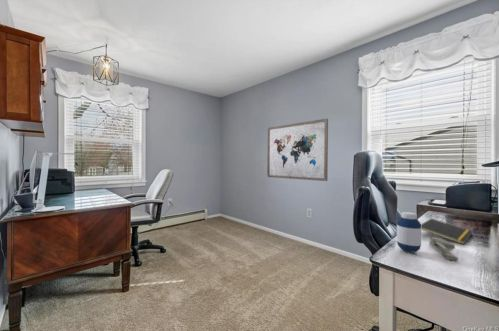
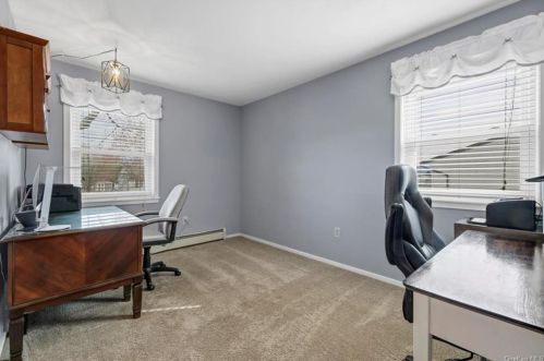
- notepad [421,218,474,246]
- medicine bottle [396,211,422,253]
- wall art [266,118,329,182]
- stapler [428,236,459,262]
